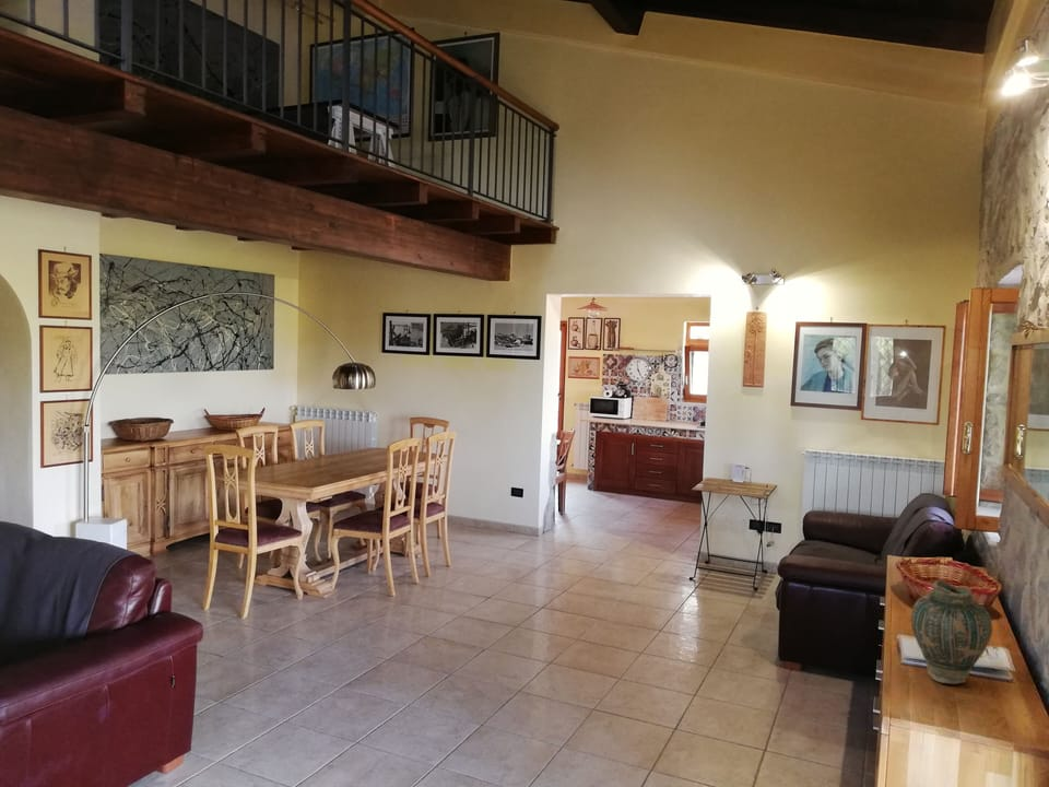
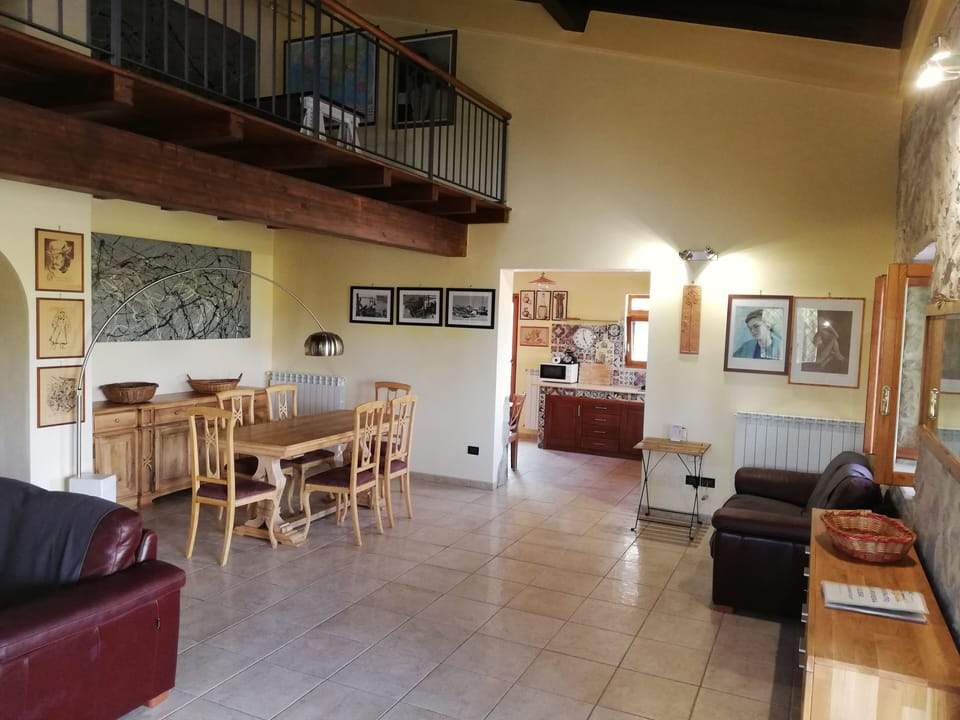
- vase [910,579,993,685]
